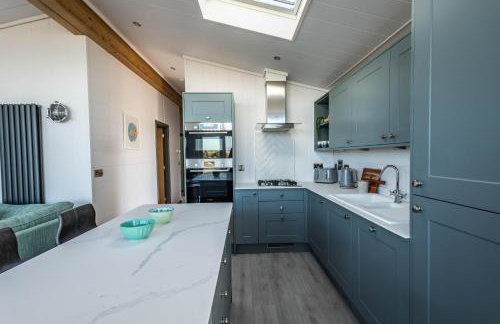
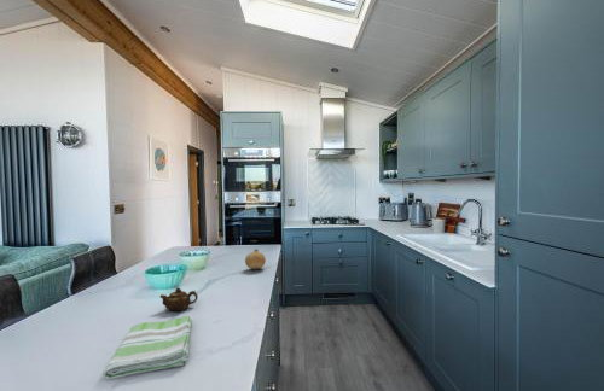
+ dish towel [101,315,193,380]
+ fruit [244,247,267,270]
+ teapot [159,287,199,313]
